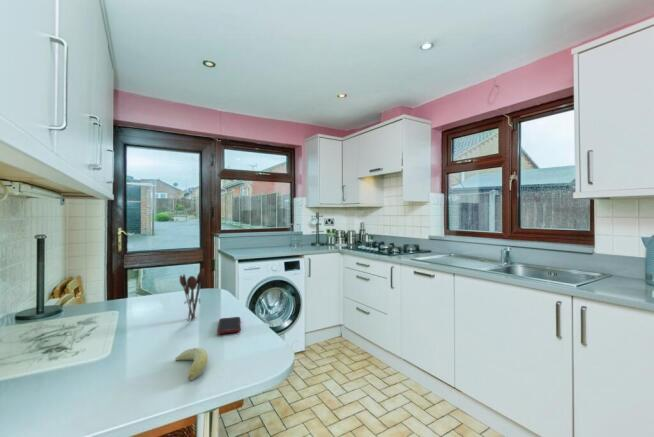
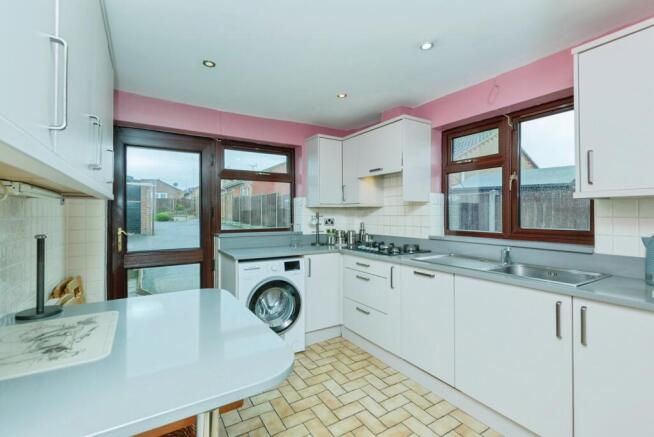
- utensil holder [179,267,205,321]
- fruit [174,347,209,381]
- cell phone [216,316,241,335]
